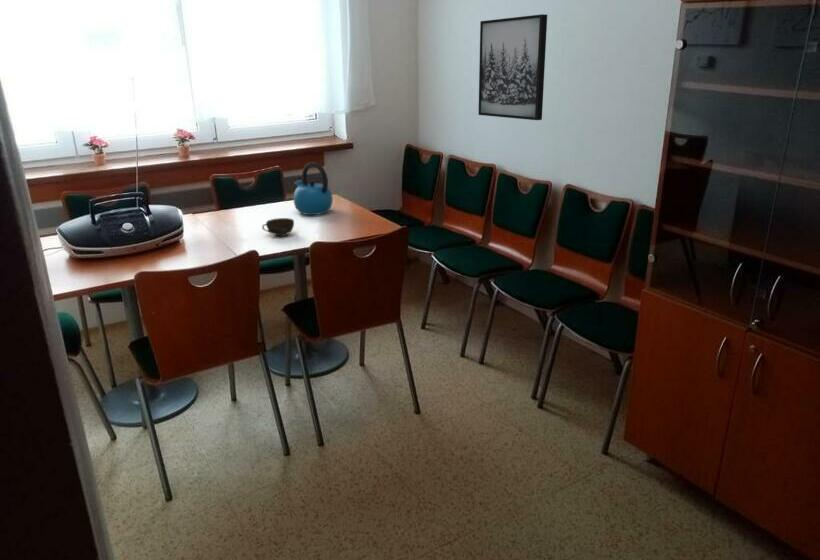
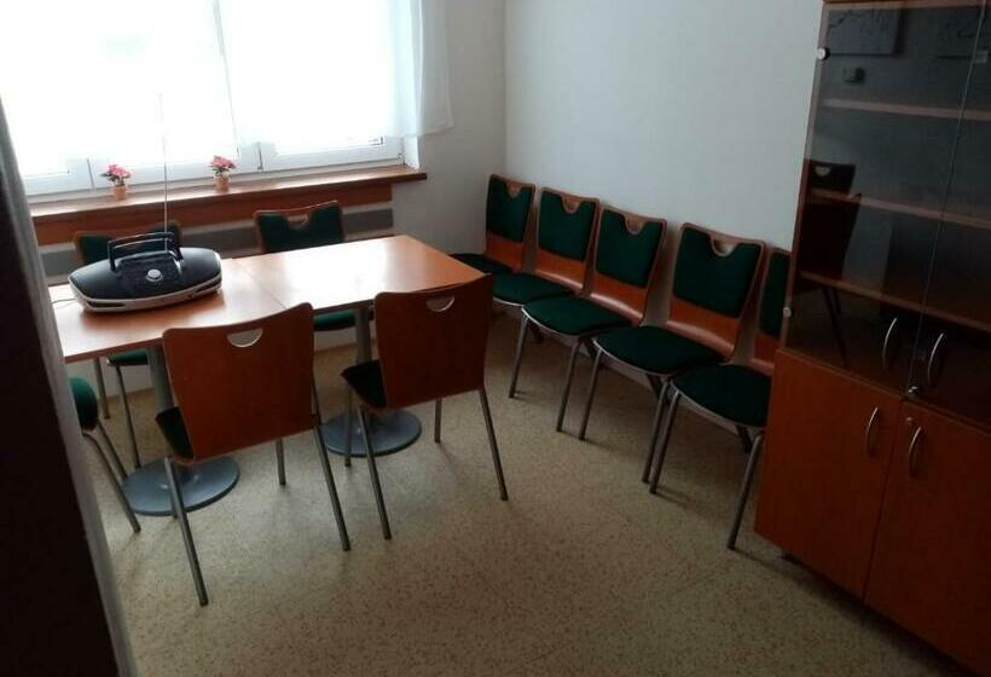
- wall art [477,13,548,121]
- kettle [292,161,334,216]
- cup [261,217,295,237]
